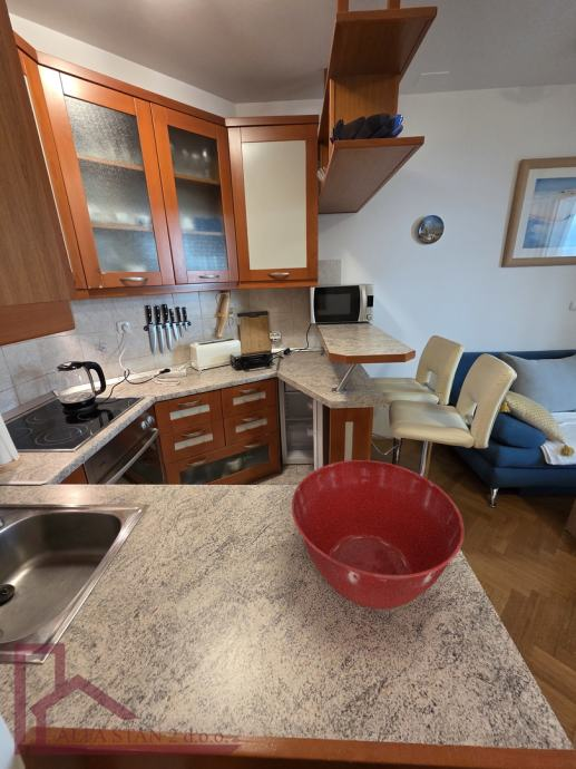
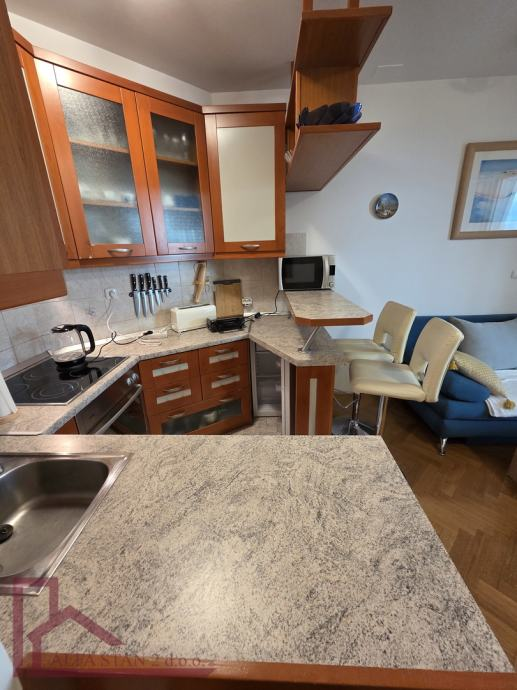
- mixing bowl [291,459,466,610]
